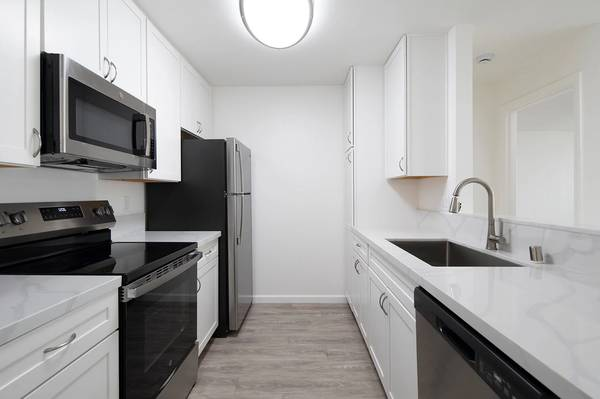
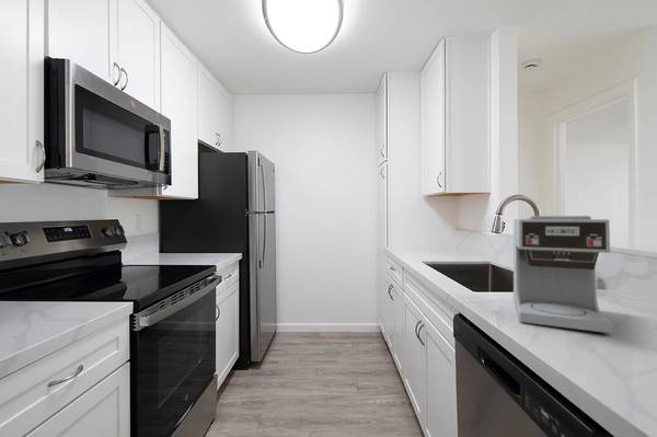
+ coffee maker [512,215,613,334]
